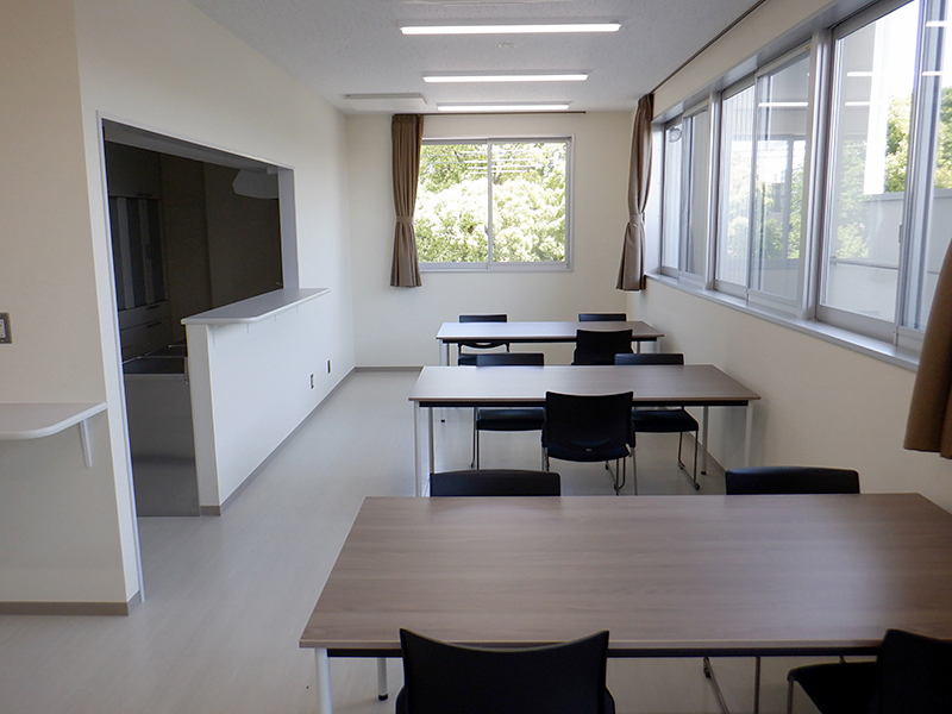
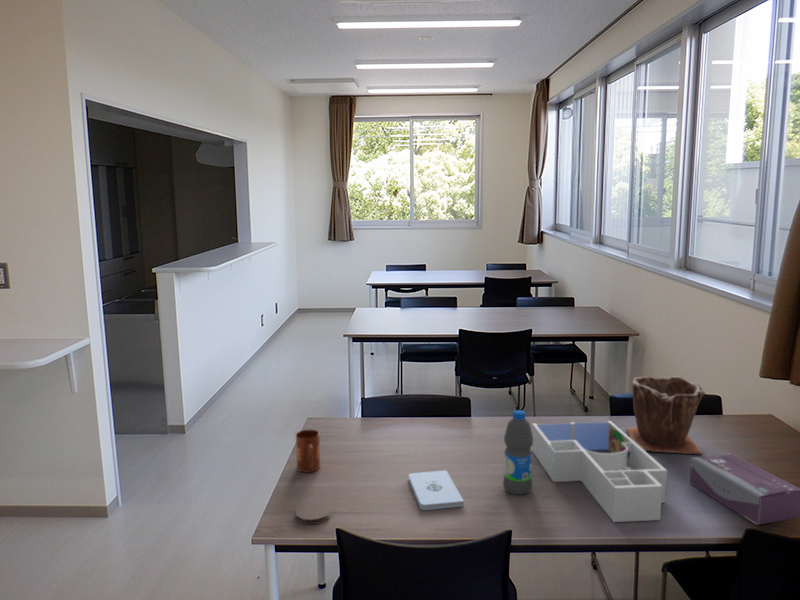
+ notepad [408,469,465,511]
+ coaster [295,501,332,525]
+ desk organizer [531,420,668,523]
+ plant pot [625,376,706,456]
+ water bottle [502,409,533,496]
+ mug [295,429,321,473]
+ tissue box [689,452,800,526]
